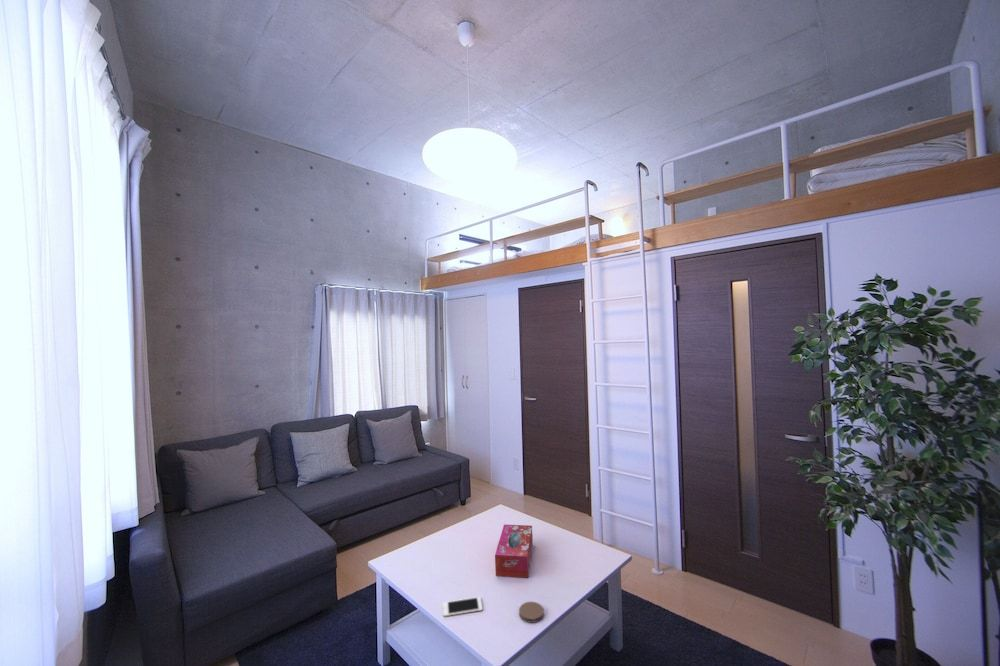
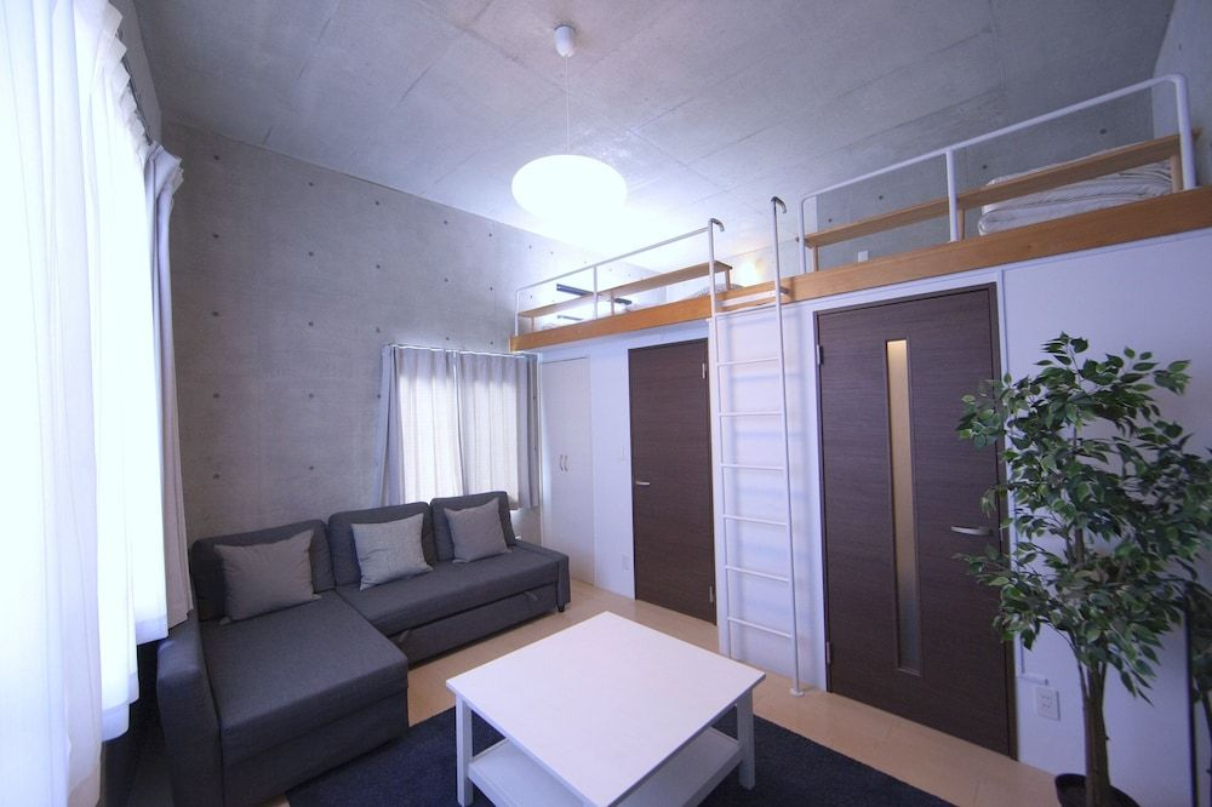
- tissue box [494,524,534,579]
- cell phone [442,596,483,617]
- coaster [518,601,545,624]
